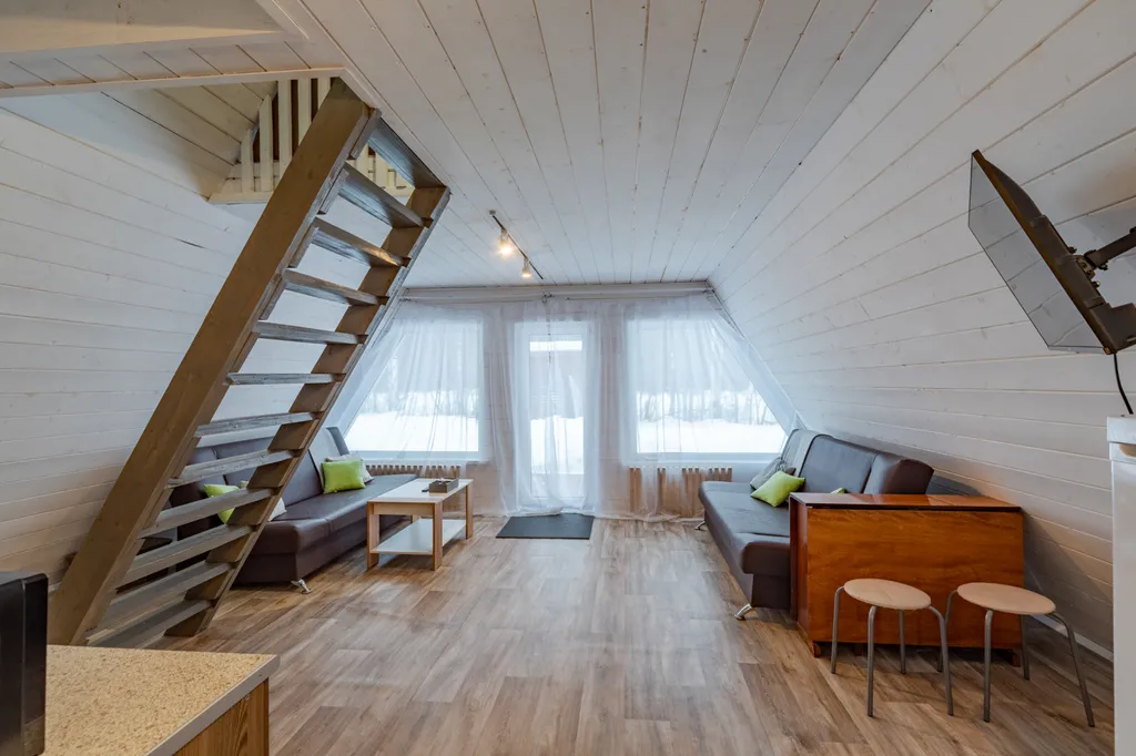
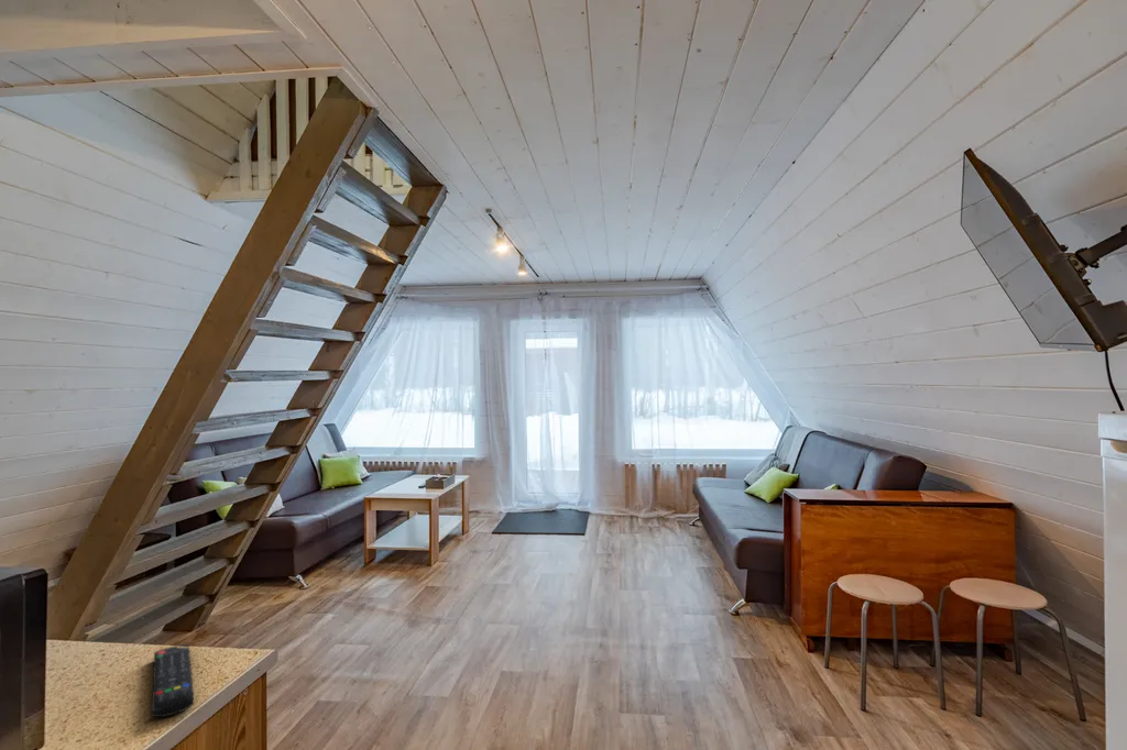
+ remote control [151,643,195,718]
